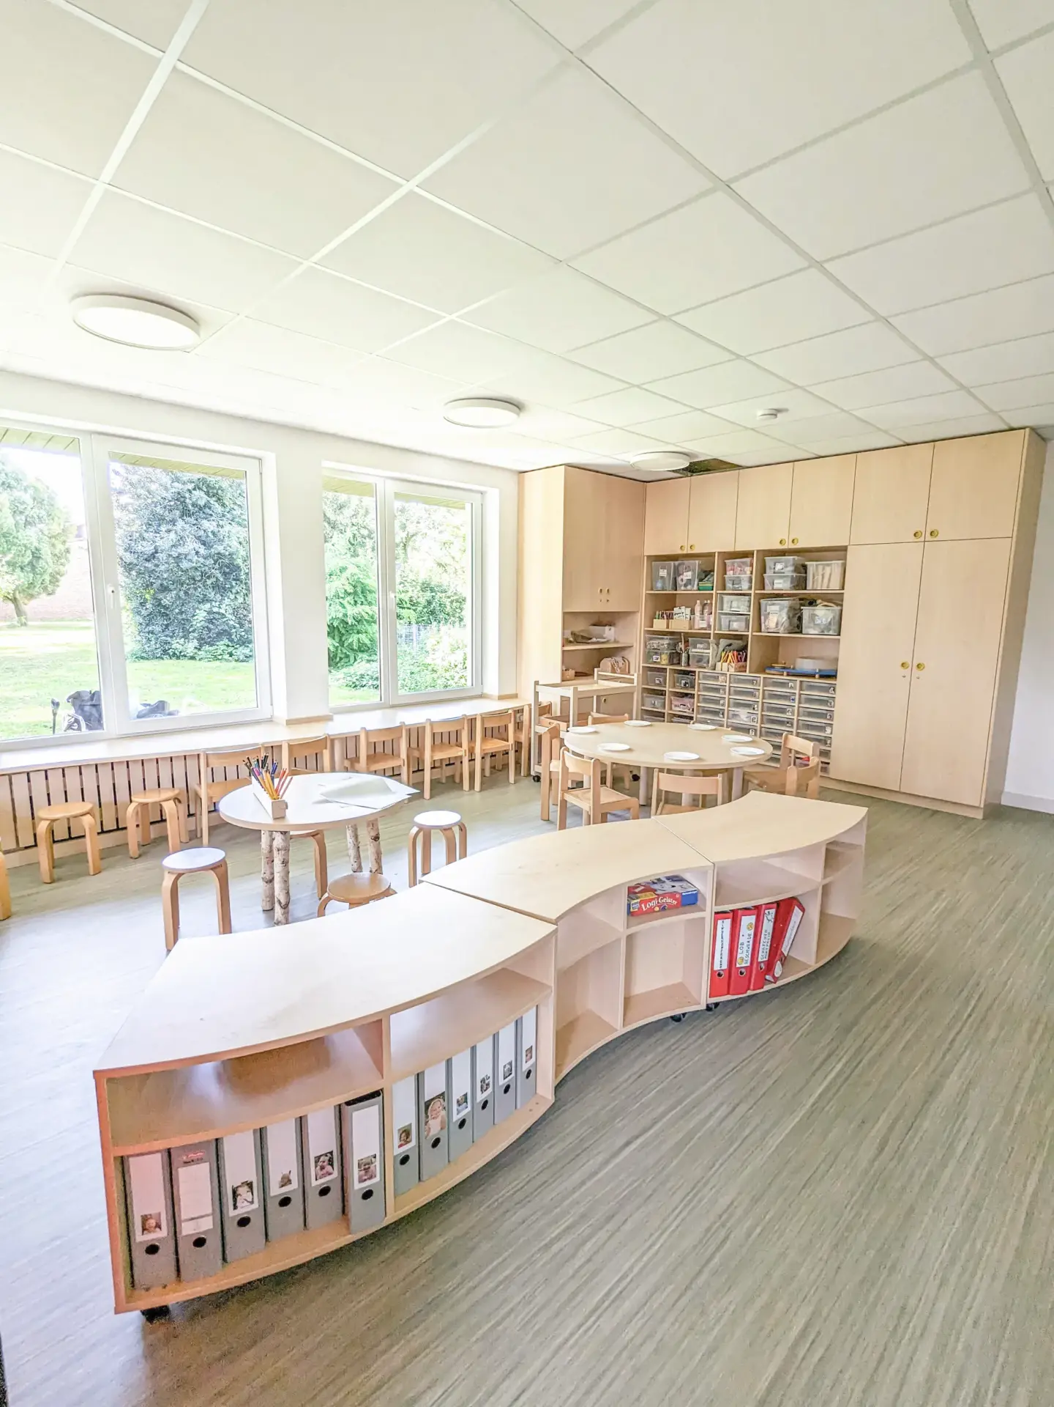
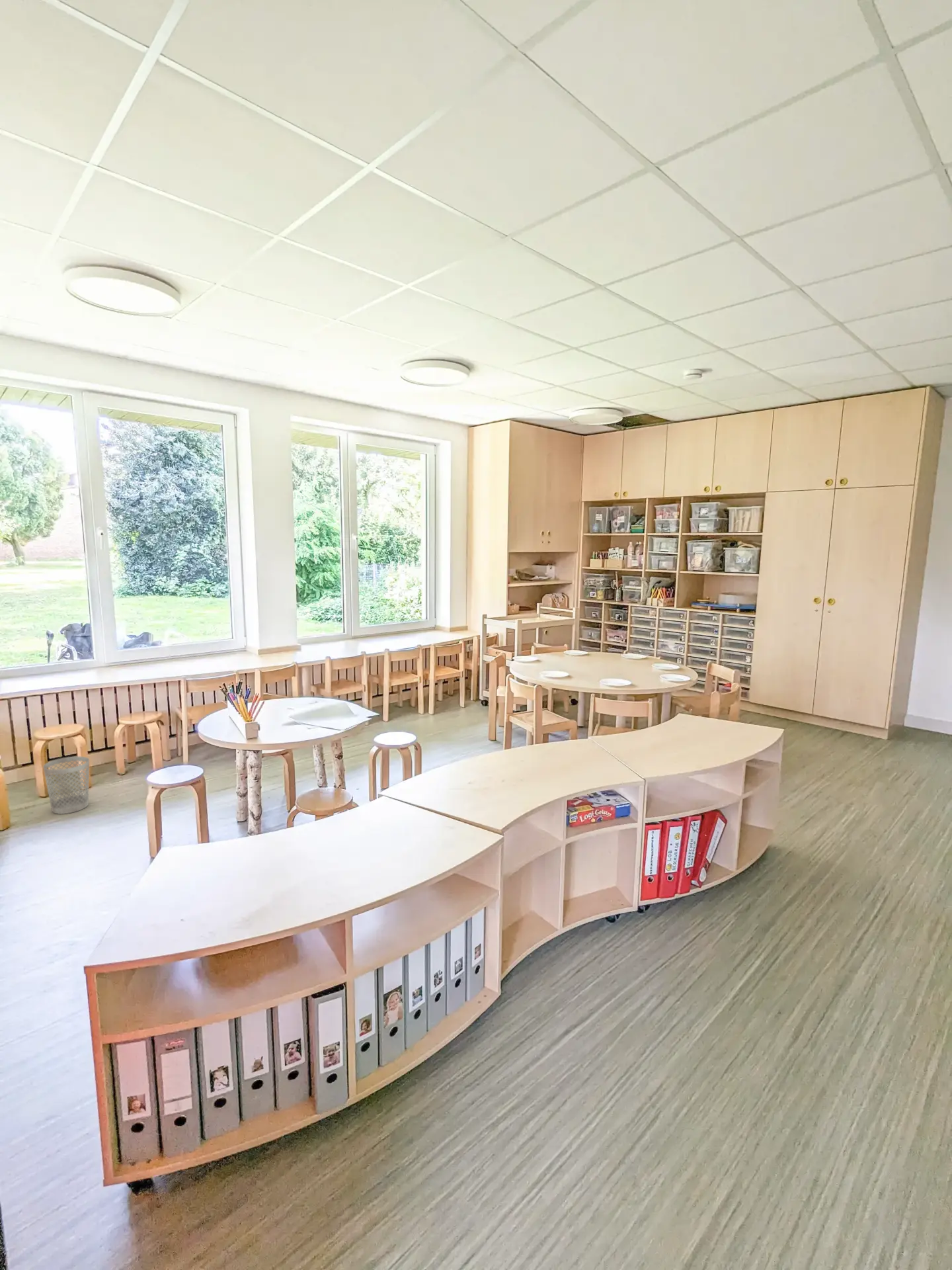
+ wastebasket [43,756,90,815]
